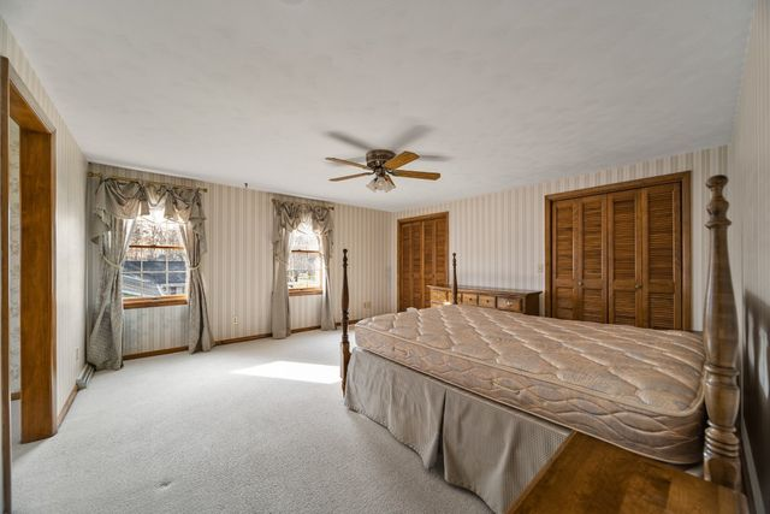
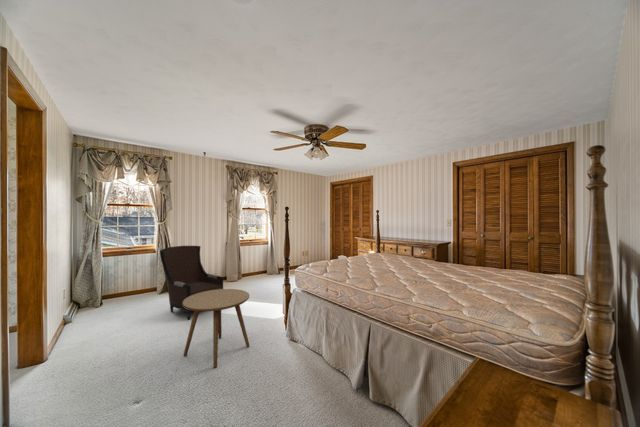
+ armchair [159,245,224,321]
+ side table [183,288,250,369]
